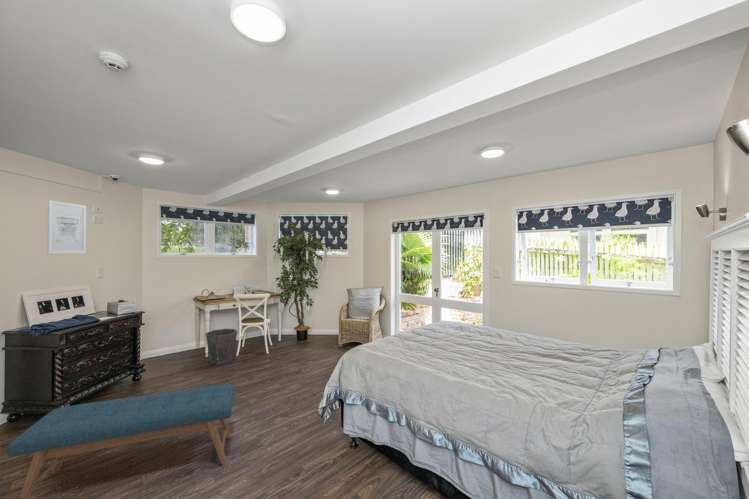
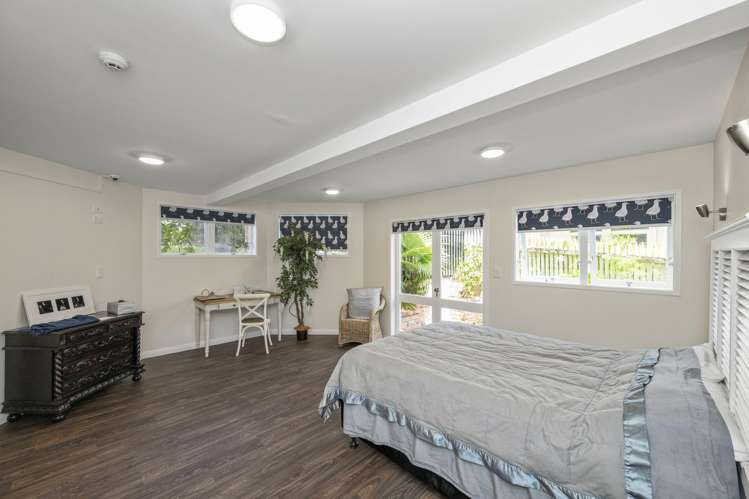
- wall art [46,199,87,254]
- bench [6,383,236,499]
- waste bin [205,328,238,365]
